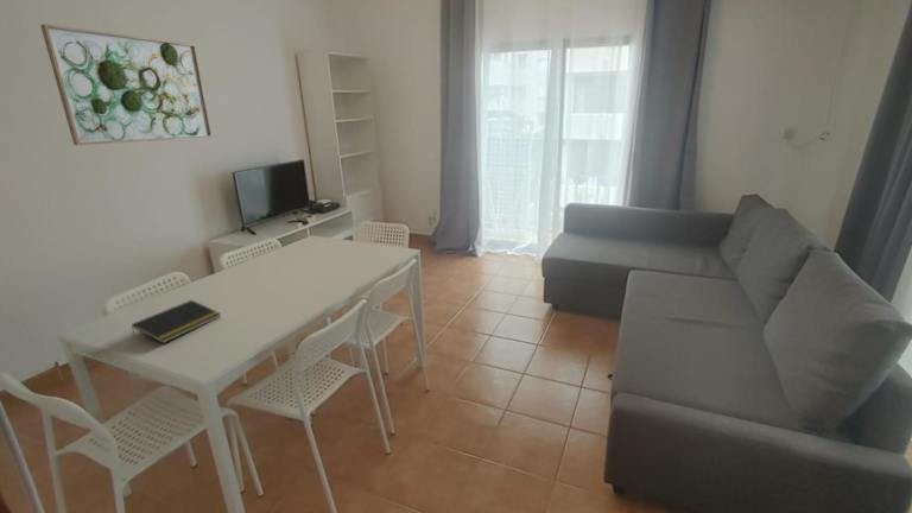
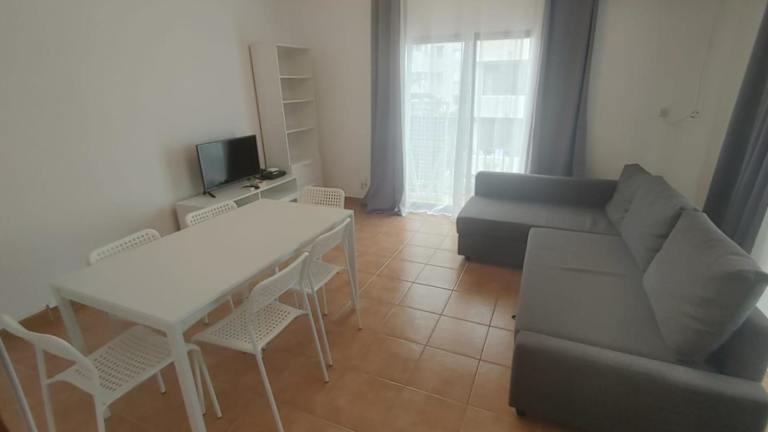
- notepad [131,299,222,344]
- wall art [39,23,214,146]
